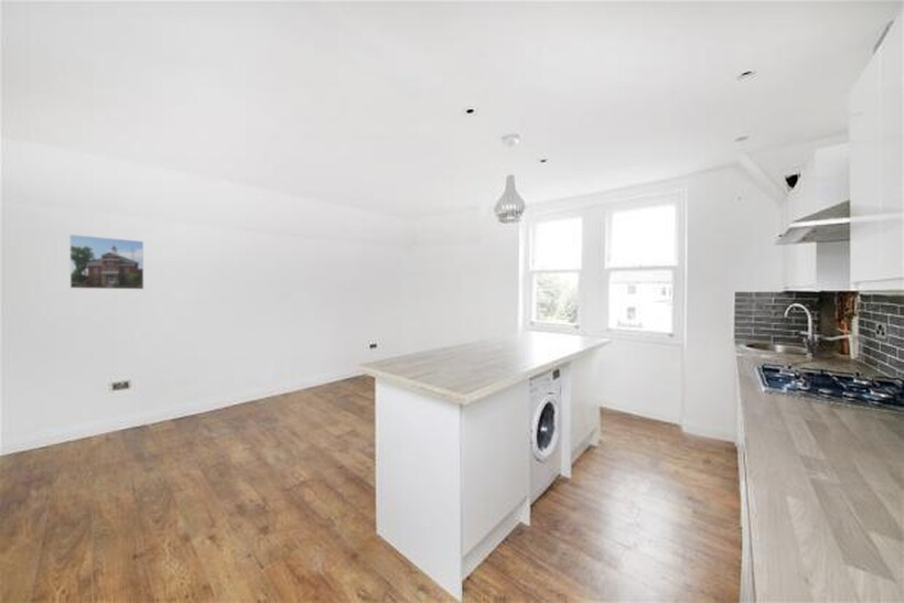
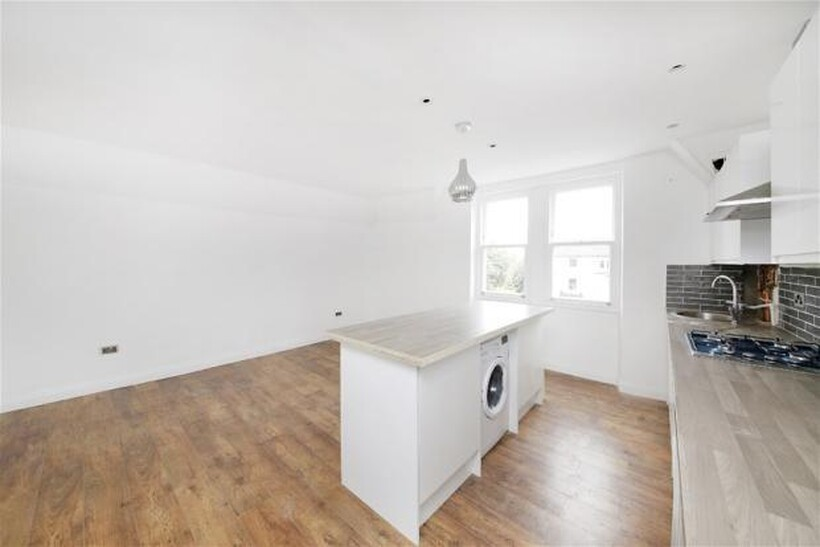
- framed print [68,234,144,290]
